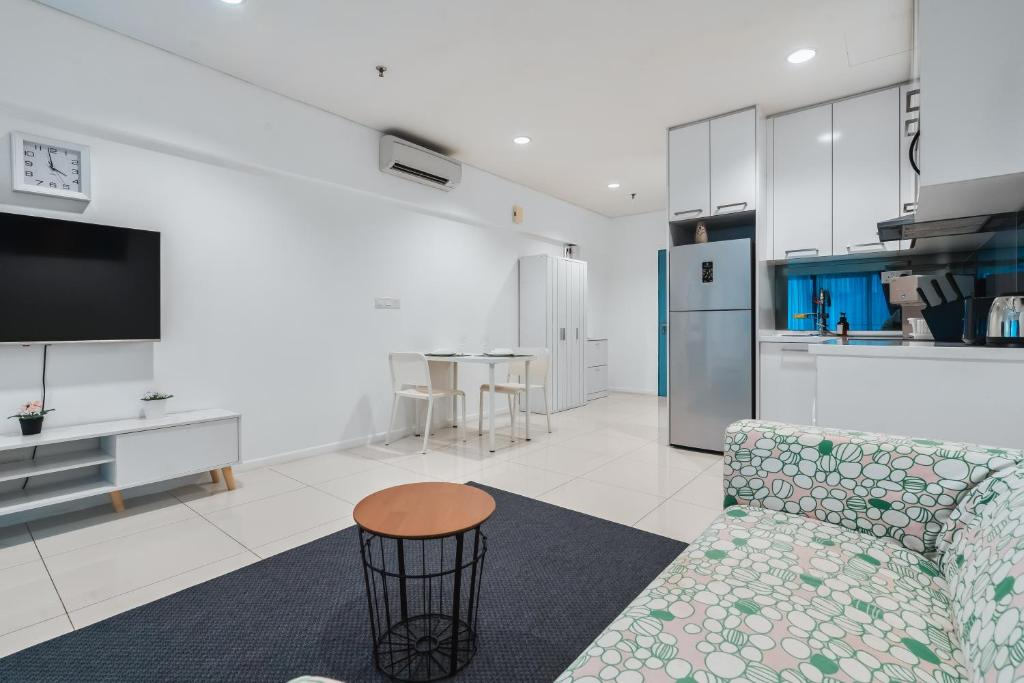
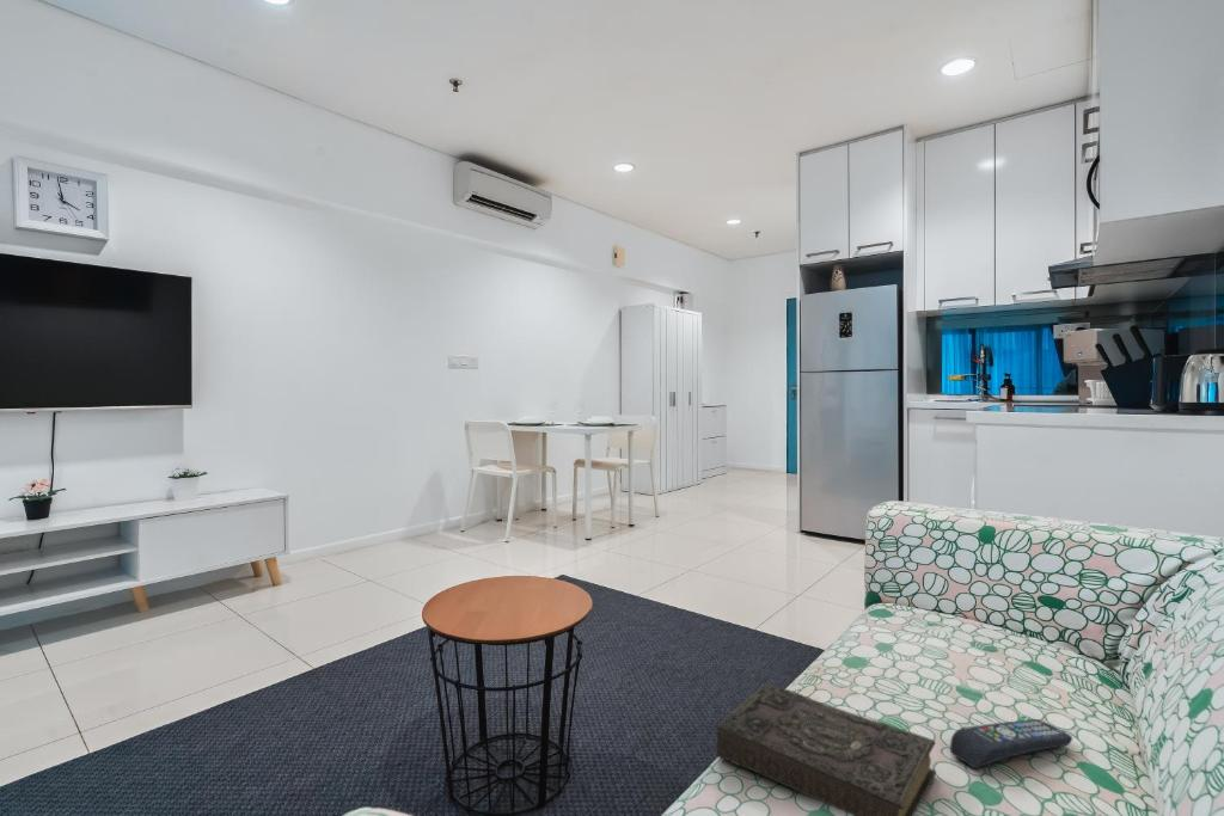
+ remote control [949,718,1073,769]
+ book [715,682,937,816]
